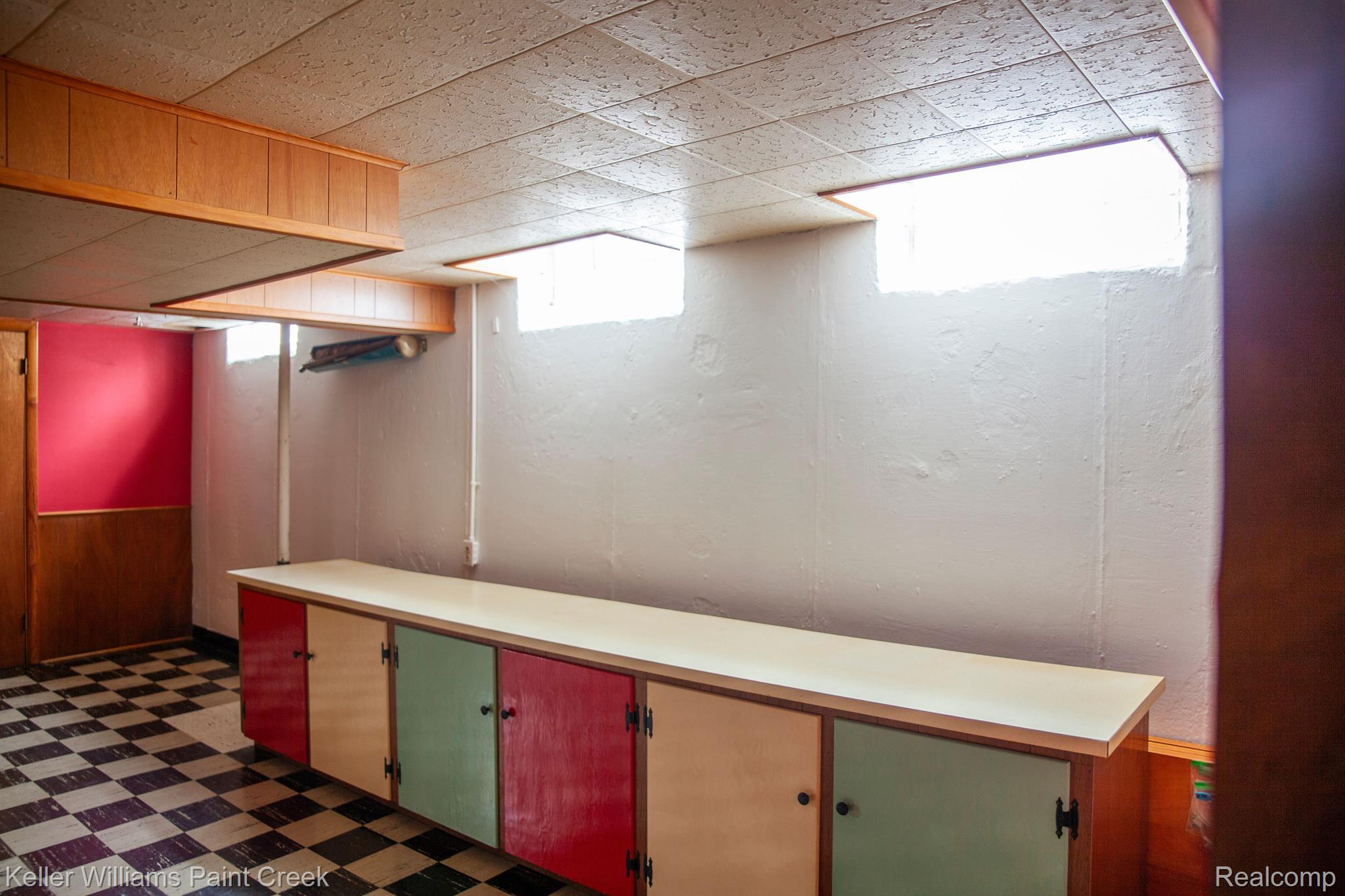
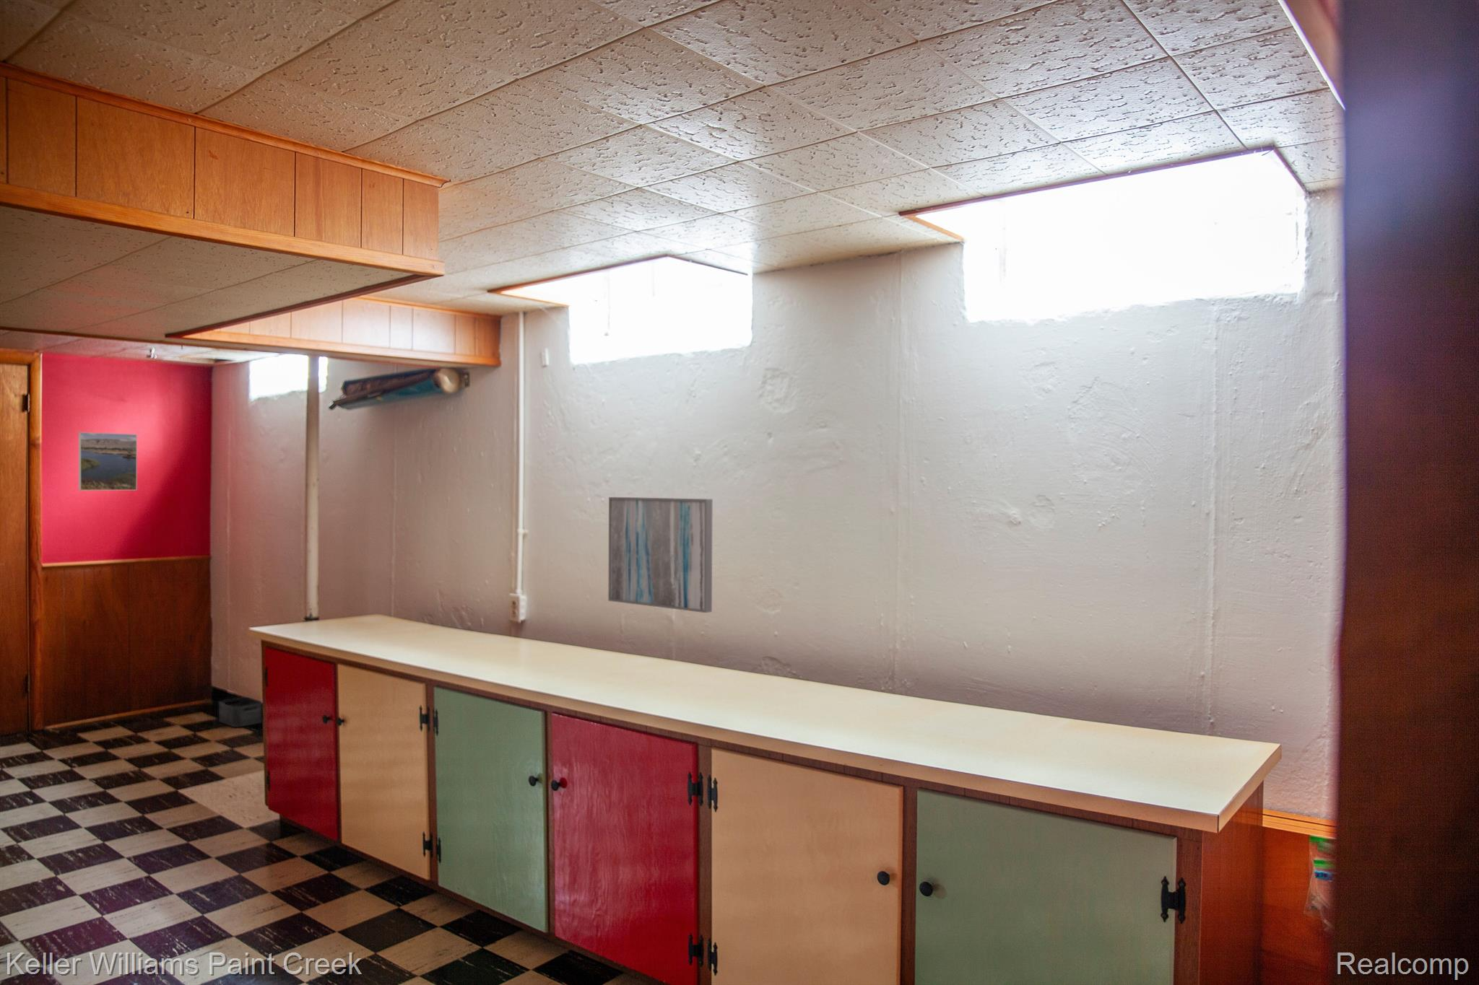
+ wall art [607,497,714,613]
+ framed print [78,432,137,491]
+ storage bin [218,696,263,728]
